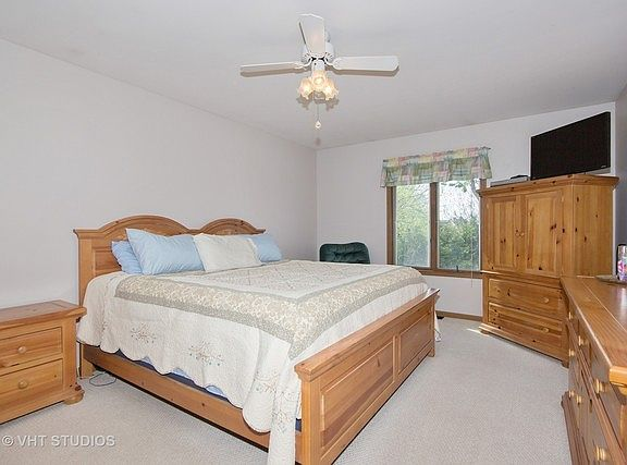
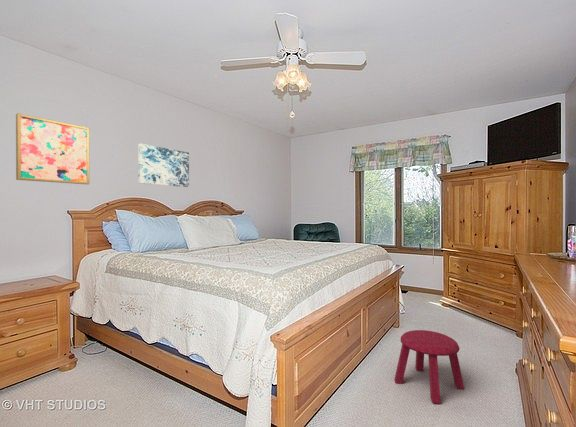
+ wall art [15,112,90,185]
+ stool [393,329,465,405]
+ wall art [137,143,190,188]
